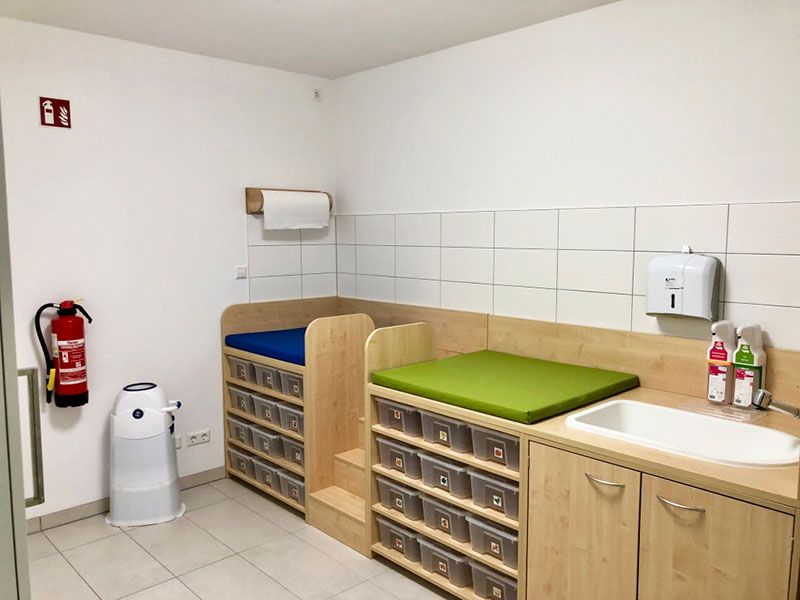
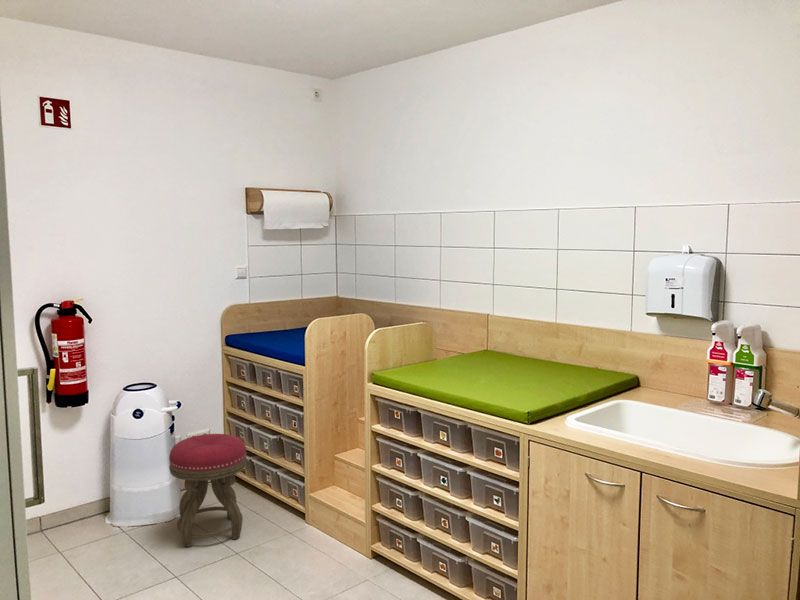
+ stool [168,433,248,548]
